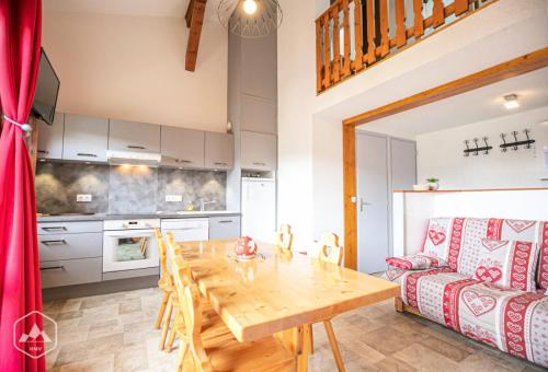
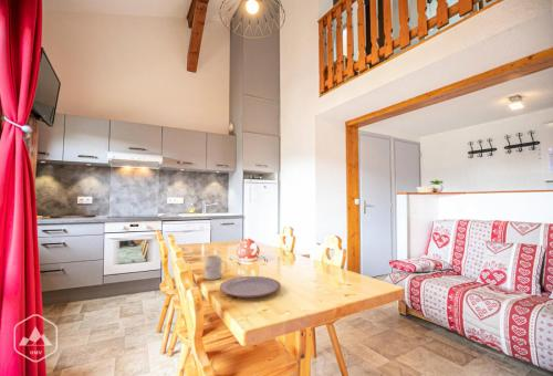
+ mug [204,254,228,281]
+ plate [219,275,282,299]
